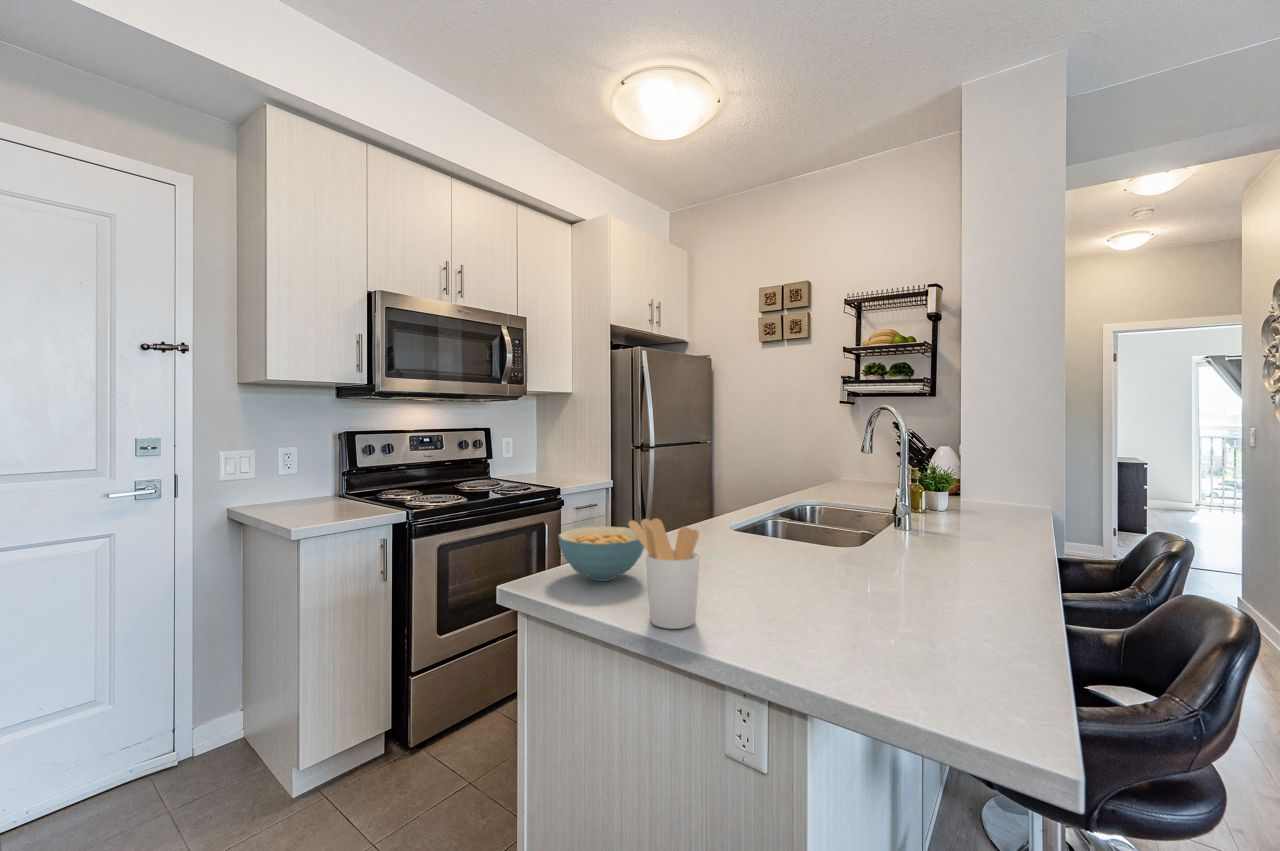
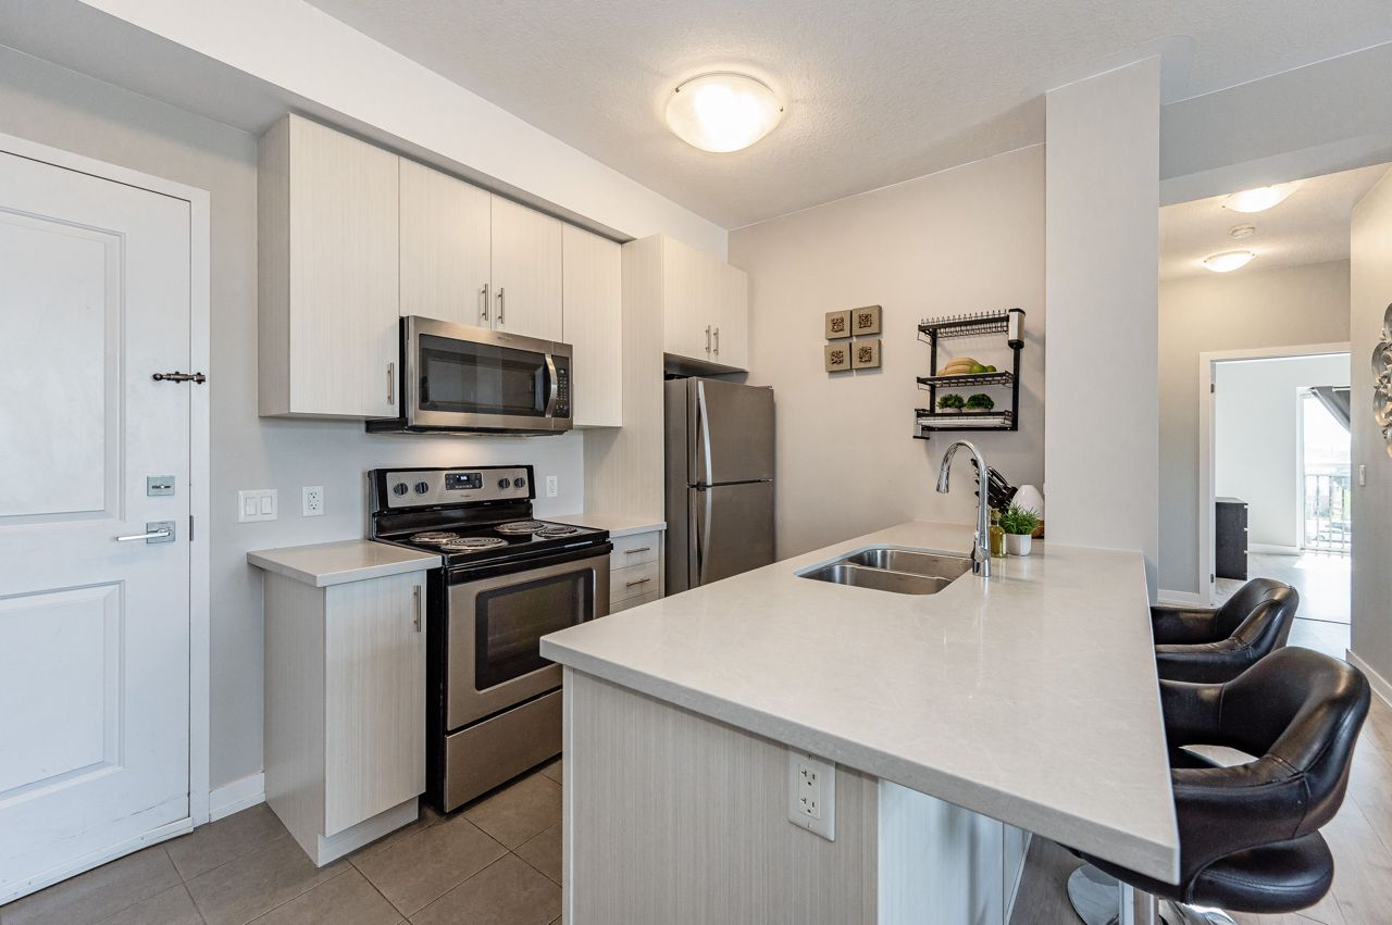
- cereal bowl [557,525,645,582]
- utensil holder [627,517,700,630]
